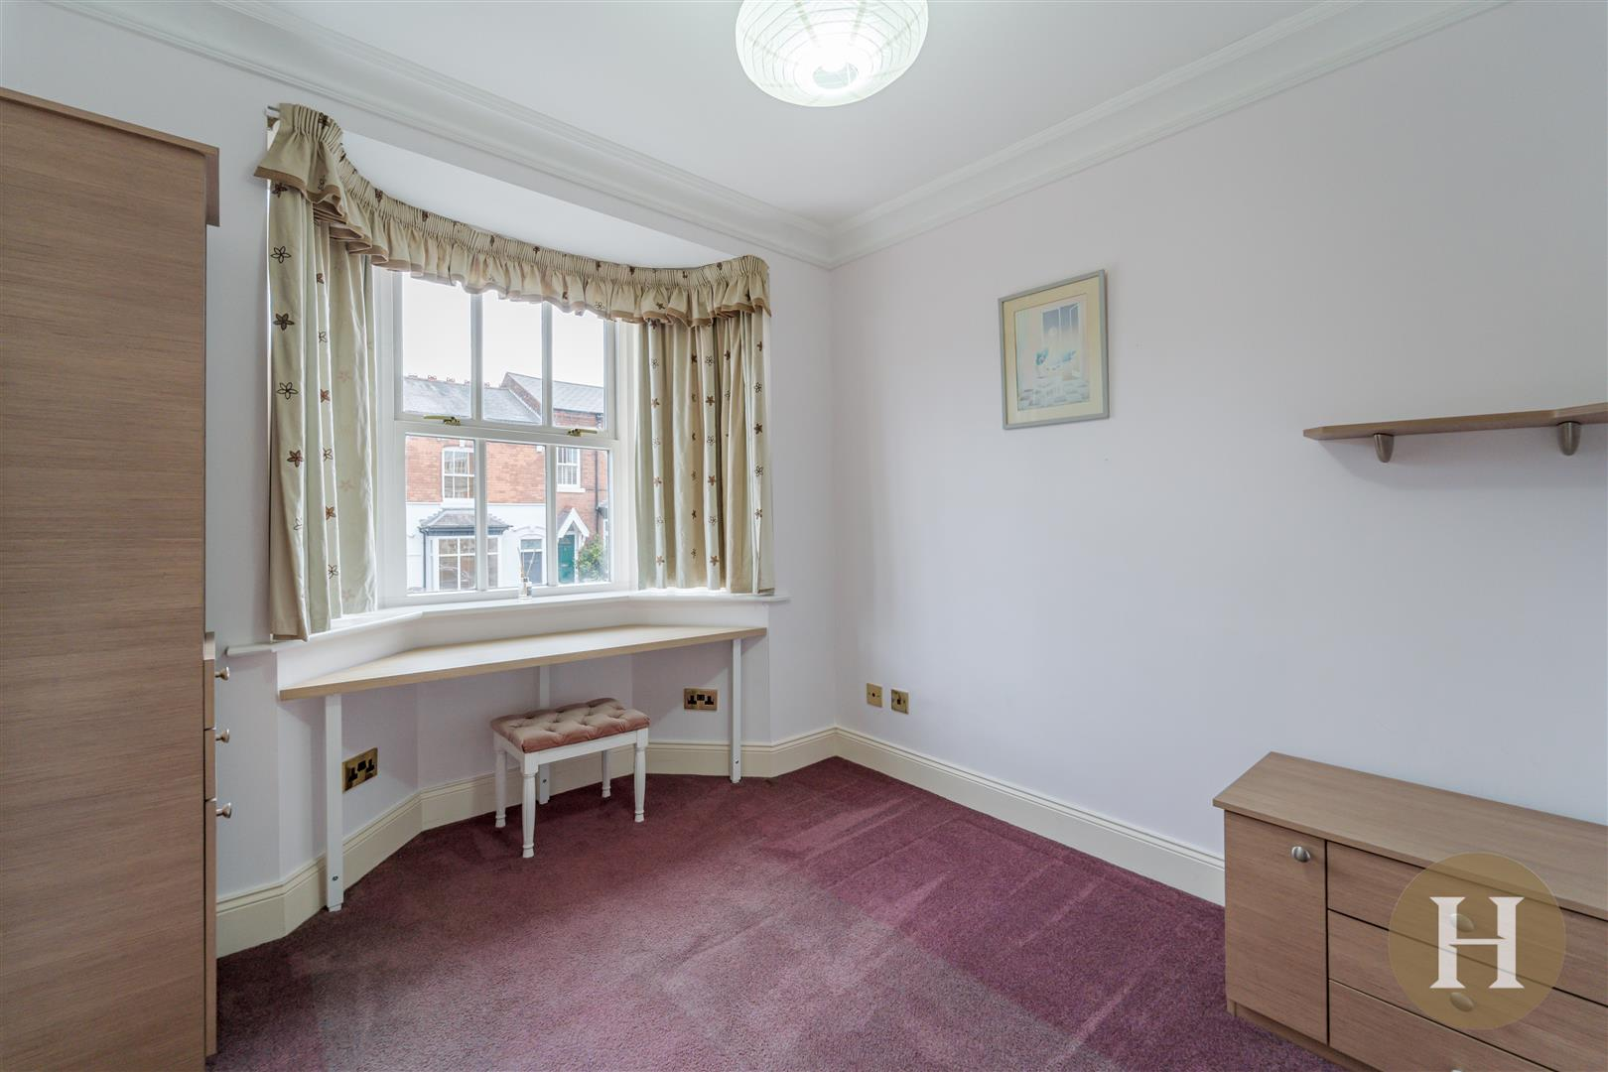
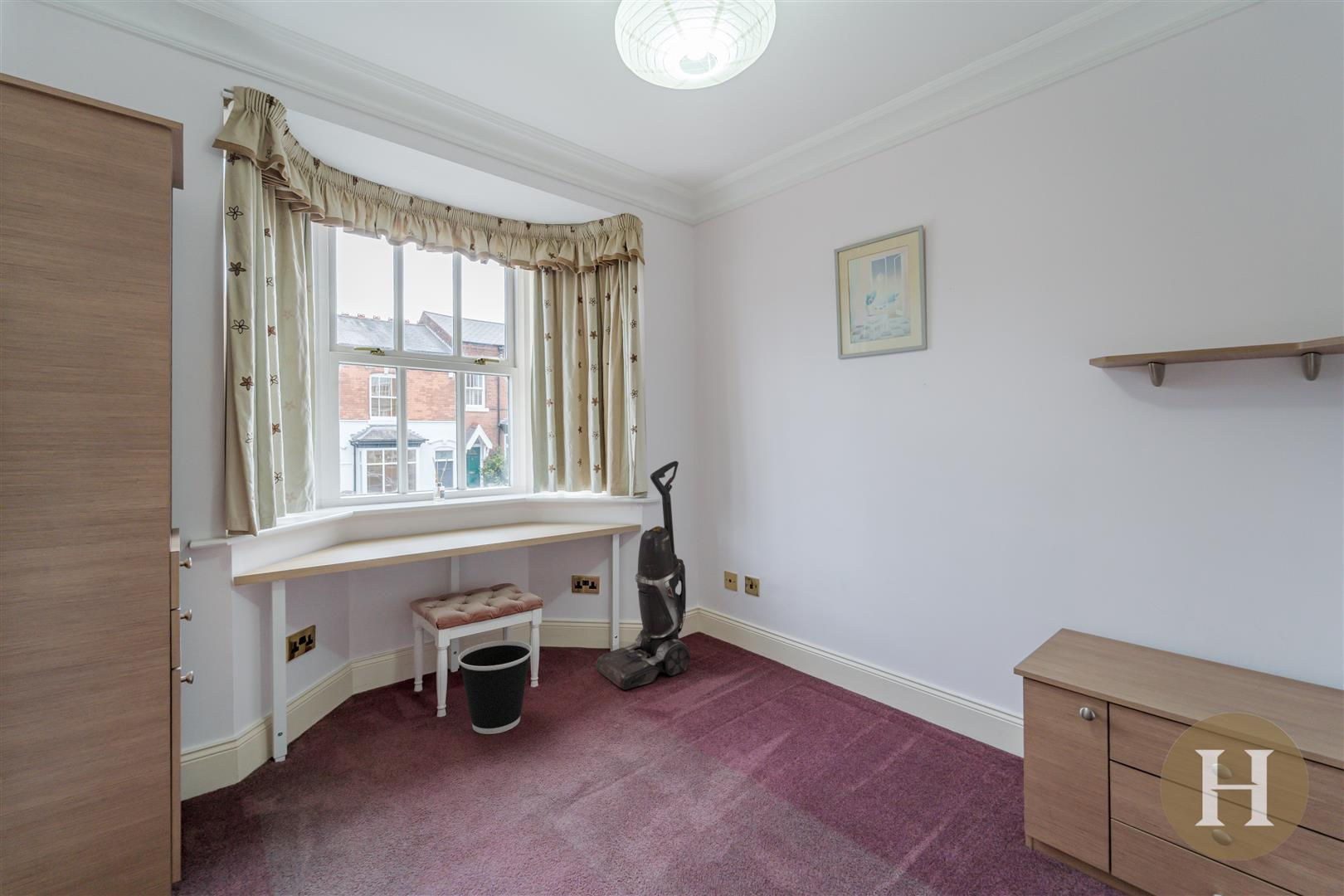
+ wastebasket [457,640,533,735]
+ vacuum cleaner [595,460,691,690]
